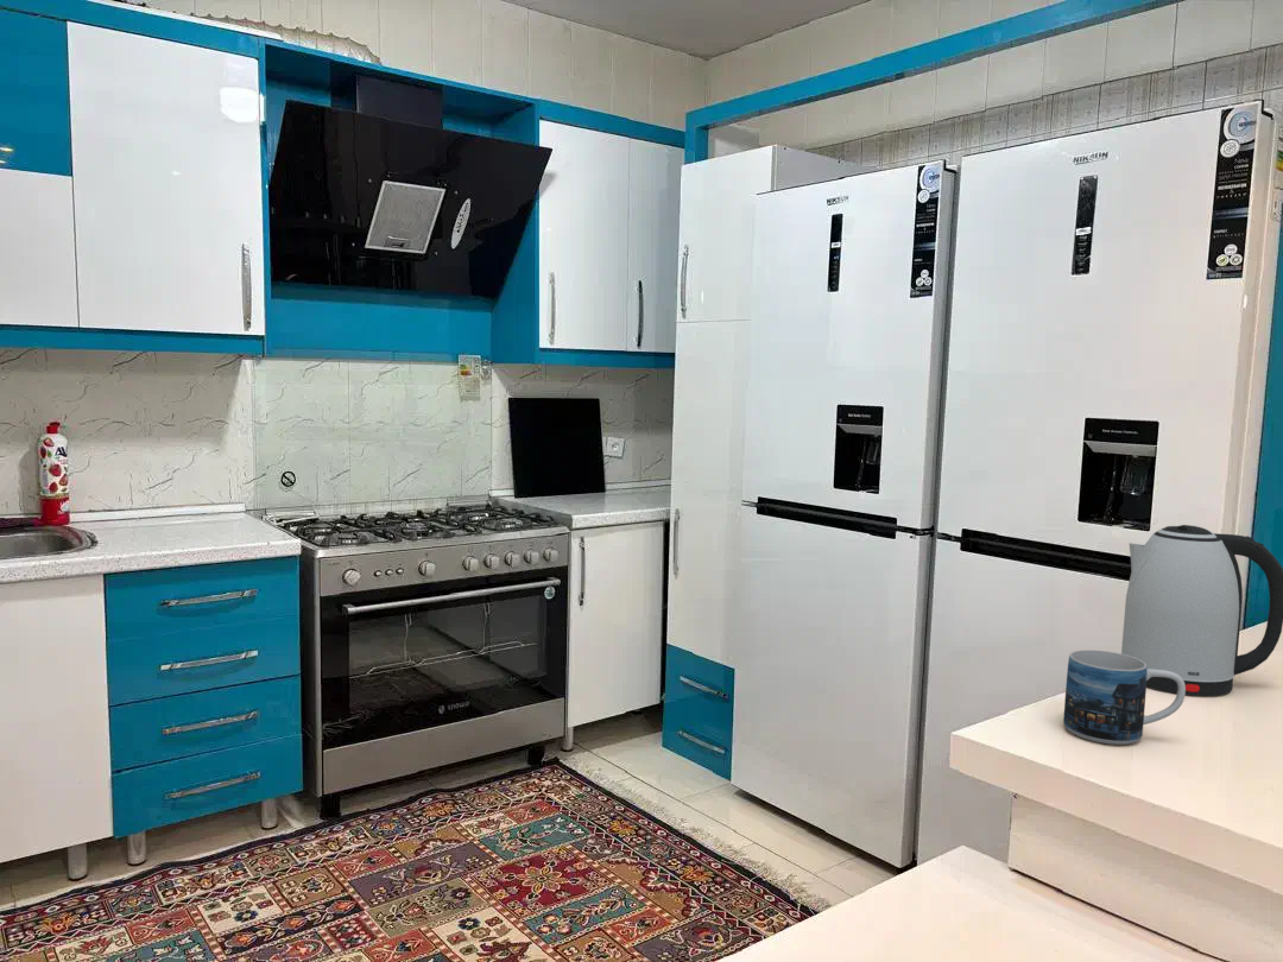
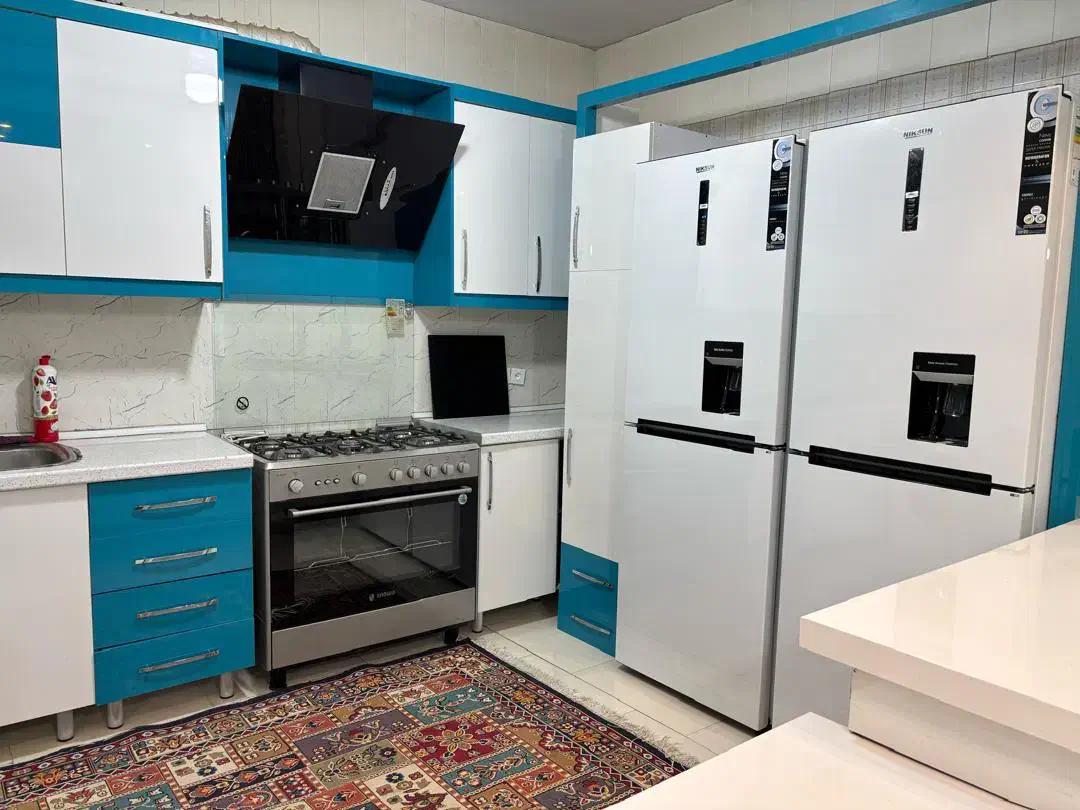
- kettle [1120,524,1283,697]
- mug [1062,648,1187,746]
